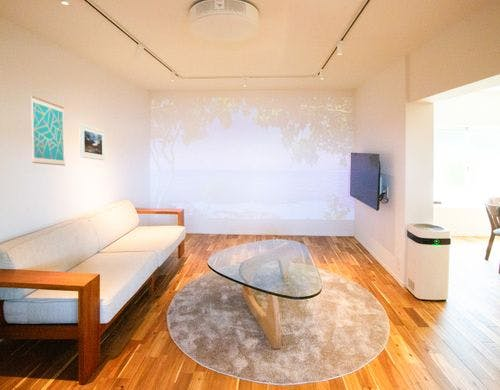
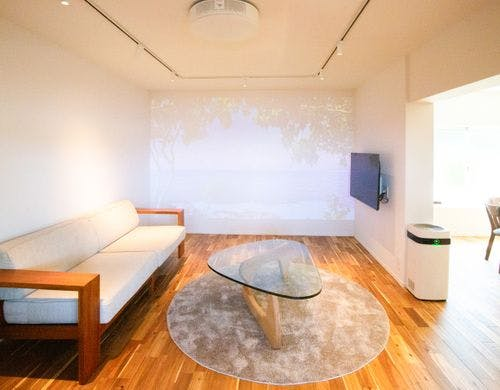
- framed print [78,123,106,161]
- wall art [30,95,66,167]
